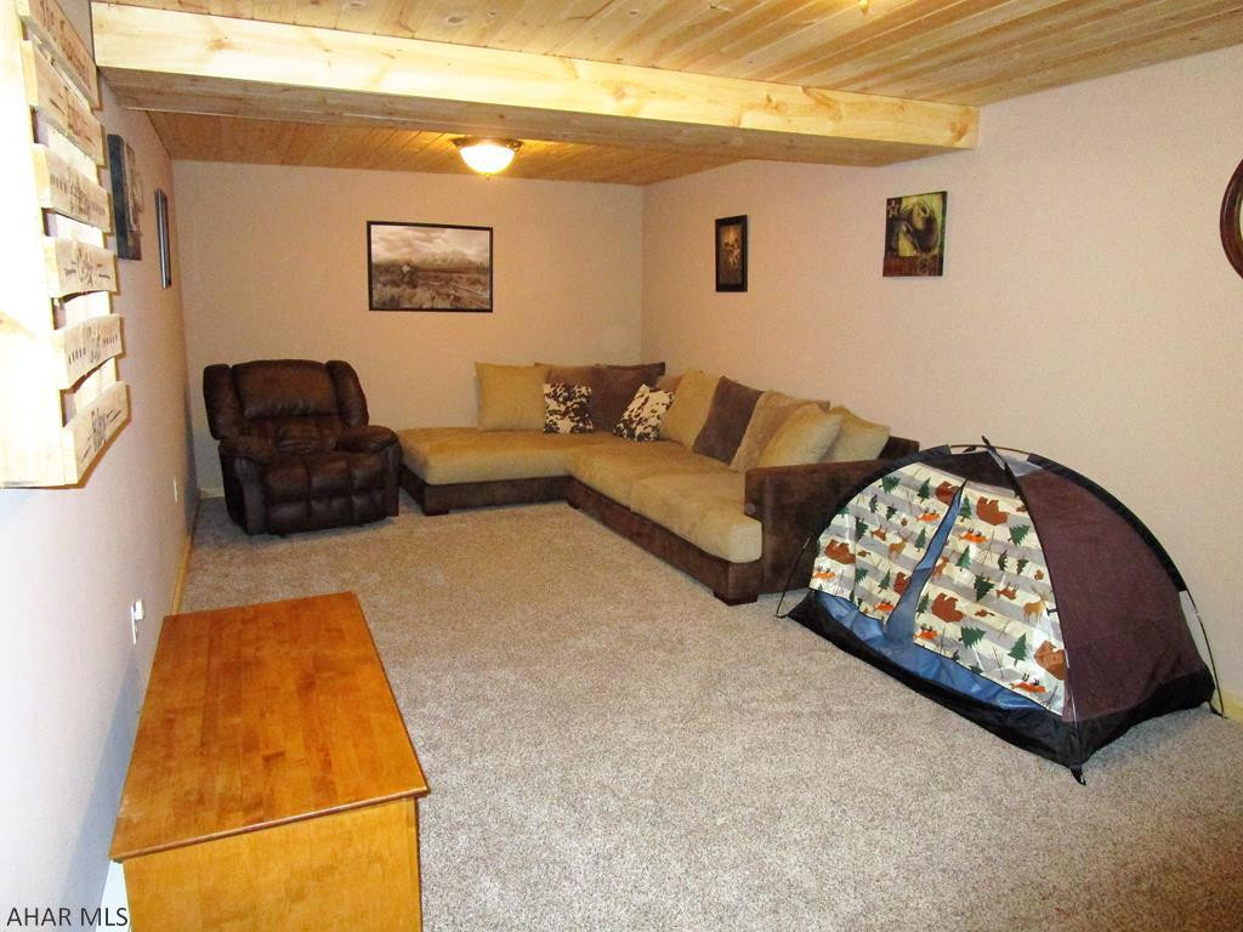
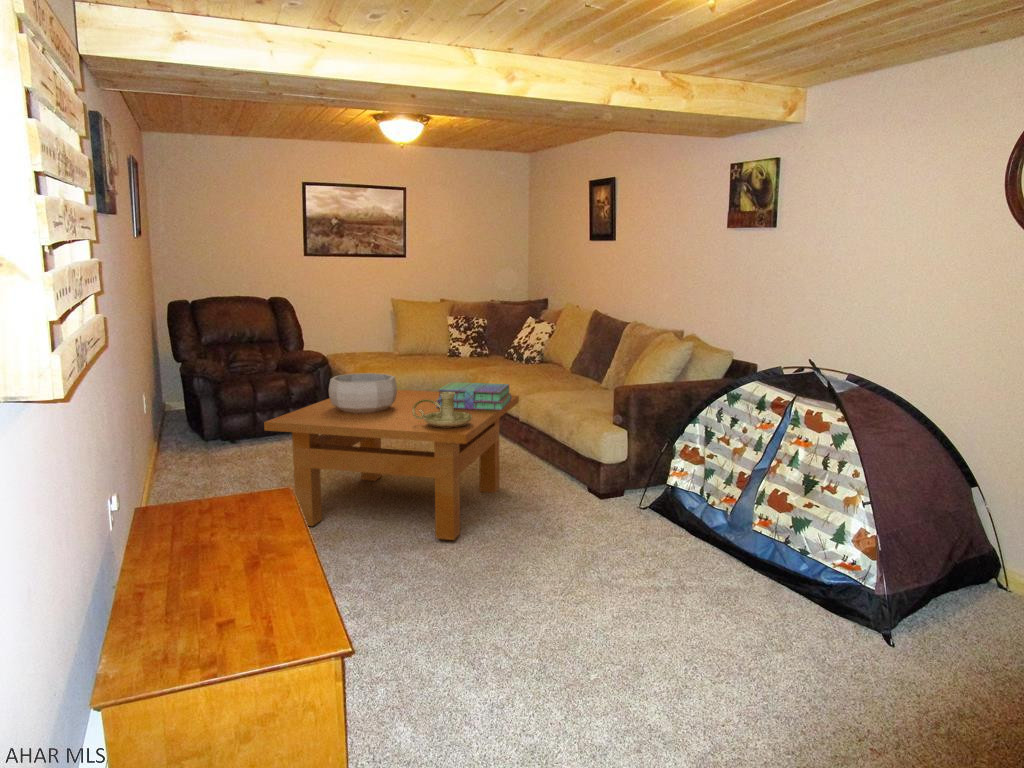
+ table [263,389,520,541]
+ decorative bowl [328,372,398,413]
+ stack of books [436,381,512,410]
+ candle holder [412,392,472,427]
